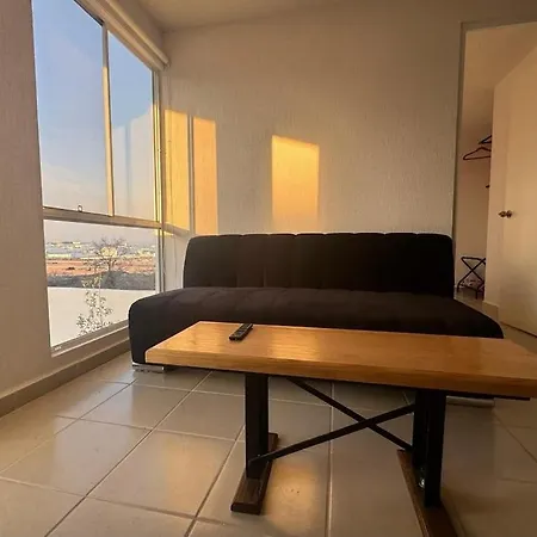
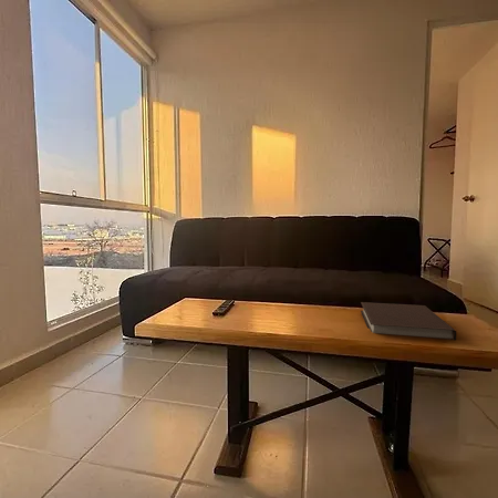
+ notebook [360,301,457,341]
